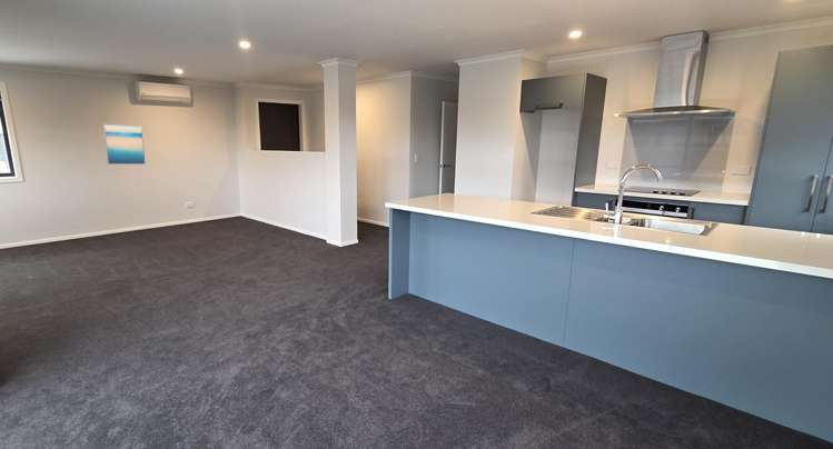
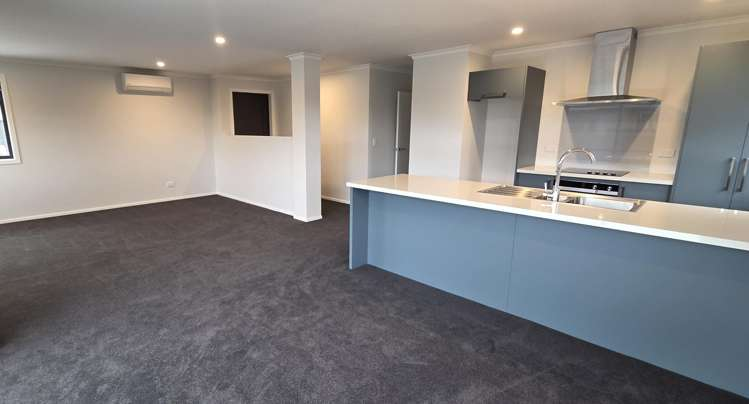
- wall art [102,123,147,166]
